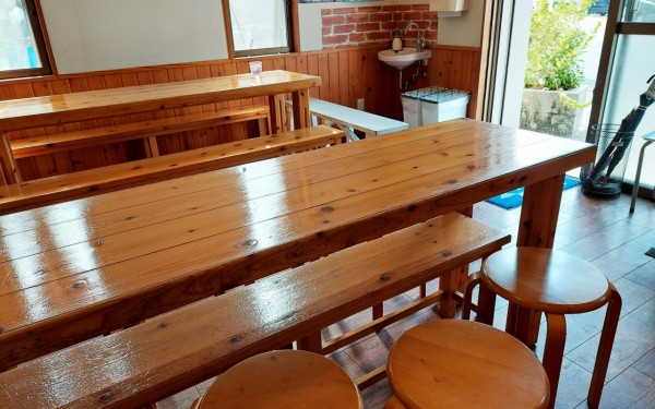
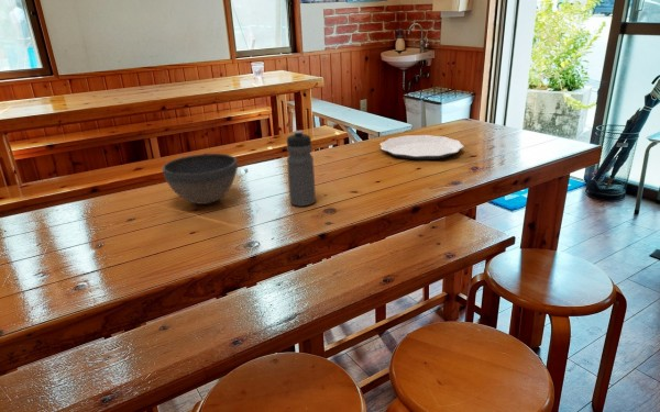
+ water bottle [286,130,317,208]
+ plate [378,134,465,160]
+ bowl [162,153,239,205]
